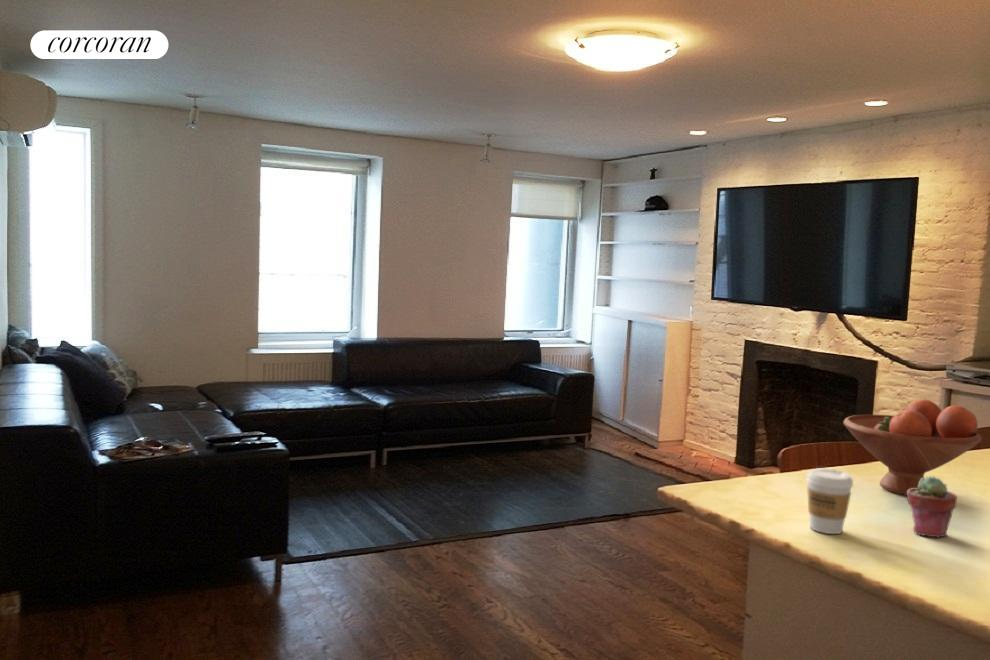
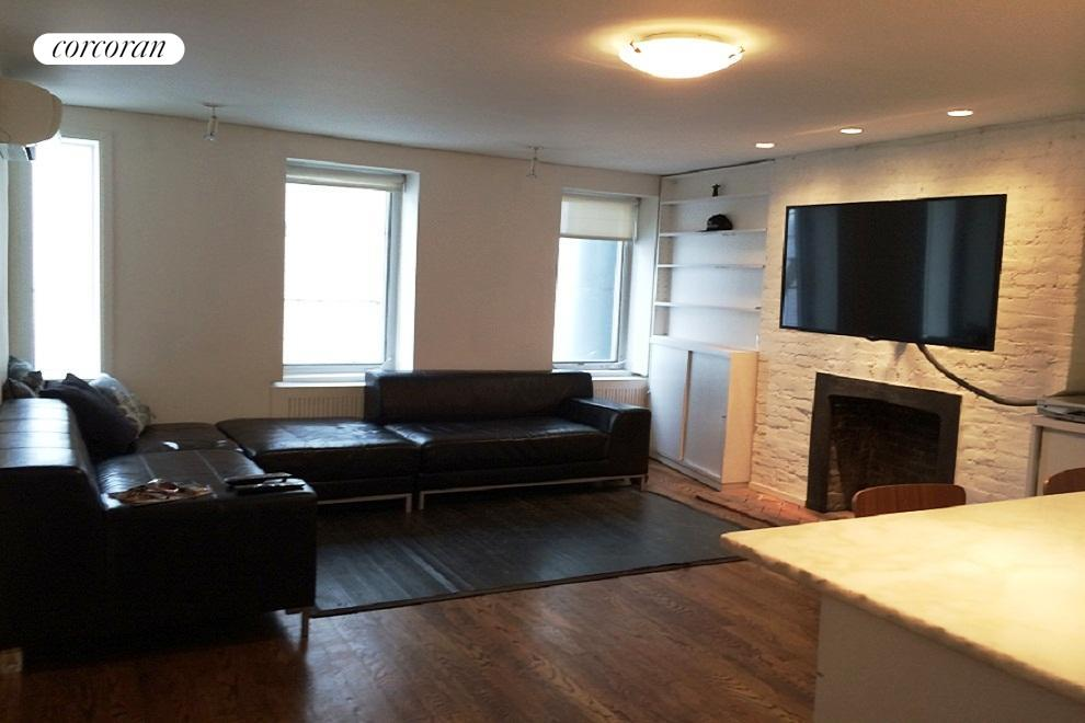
- potted succulent [906,475,958,538]
- fruit bowl [842,398,983,496]
- coffee cup [805,467,854,535]
